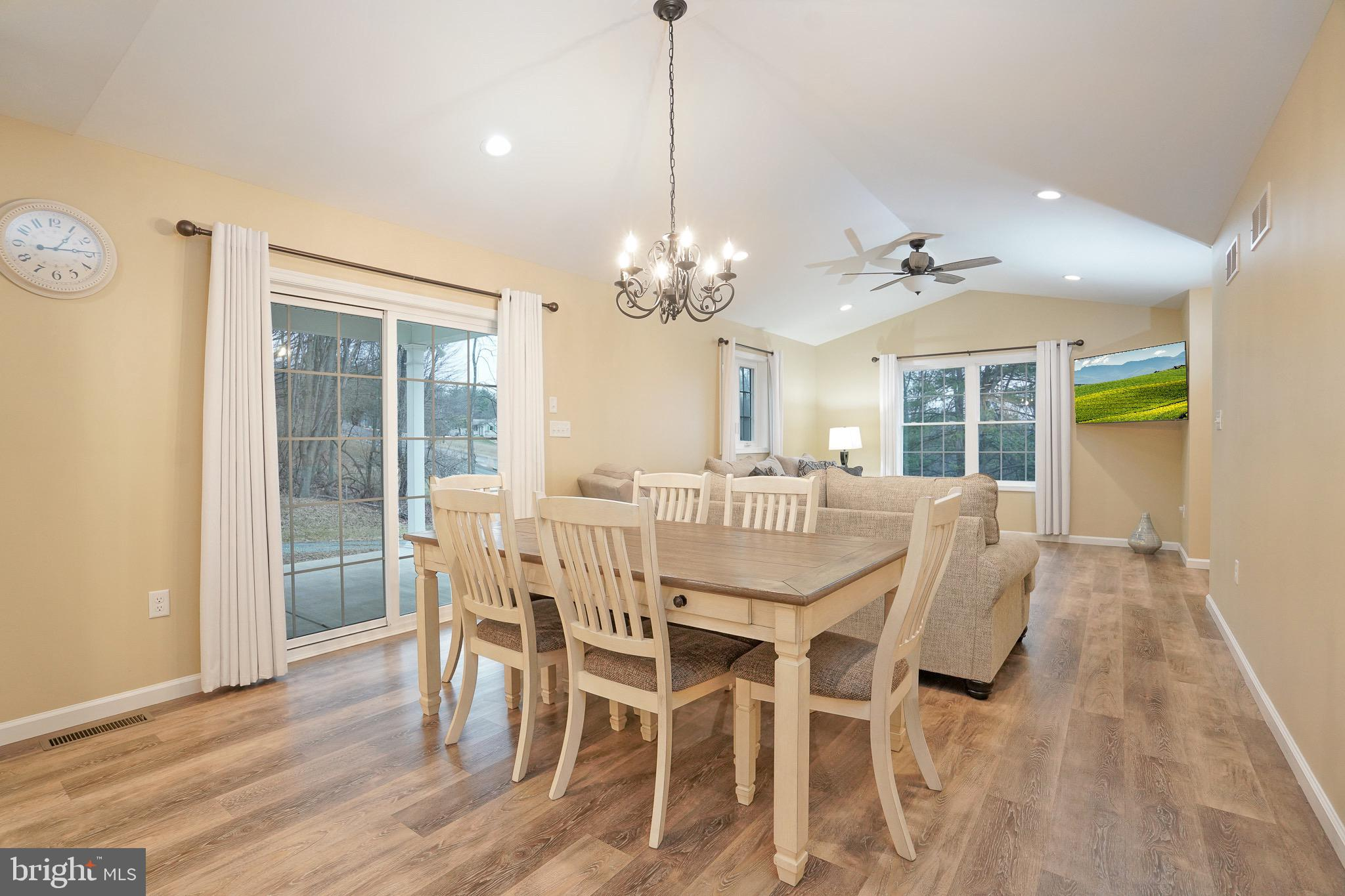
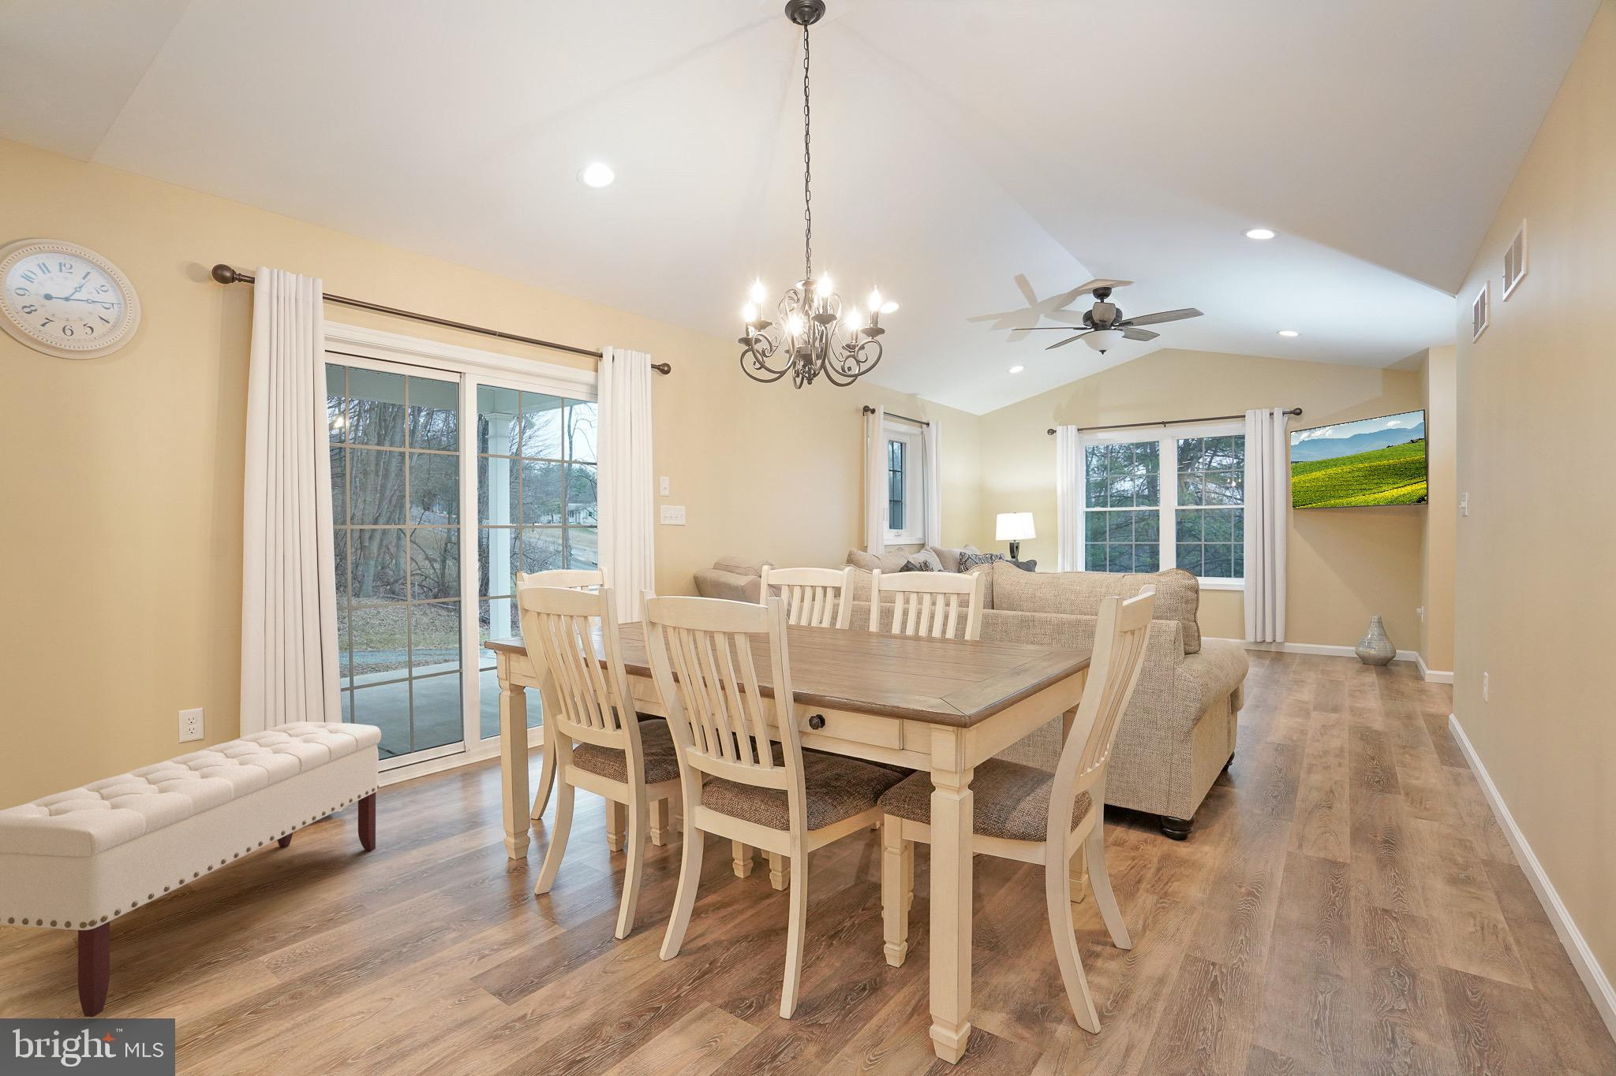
+ bench [0,722,382,1017]
